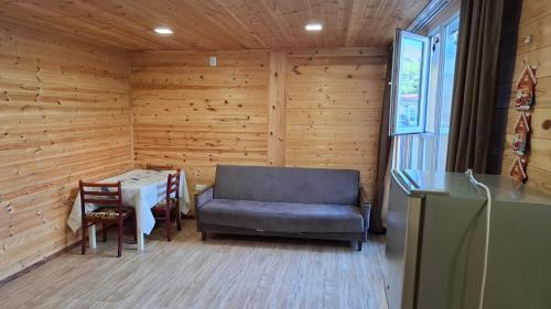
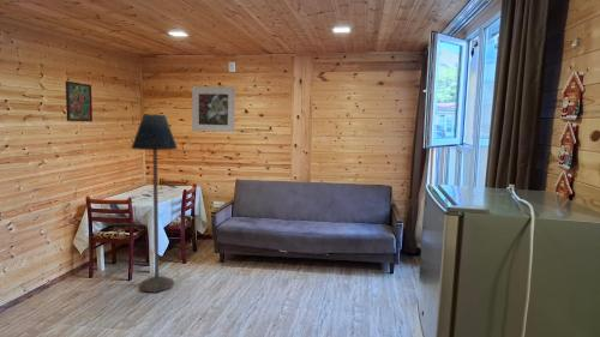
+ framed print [191,85,236,133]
+ floor lamp [130,113,179,294]
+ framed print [65,80,94,122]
